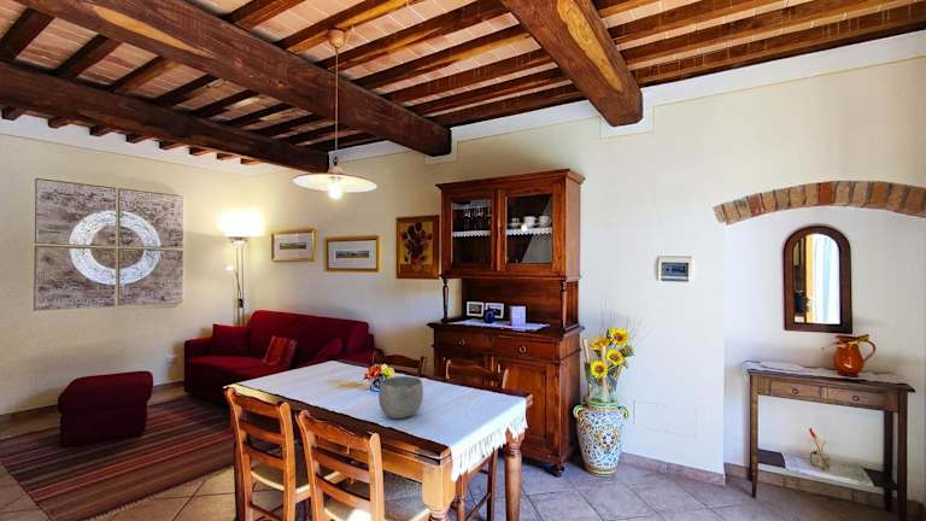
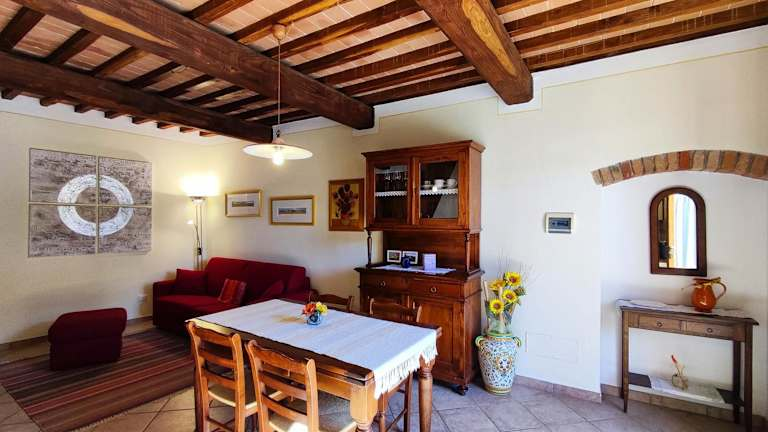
- bowl [377,375,424,420]
